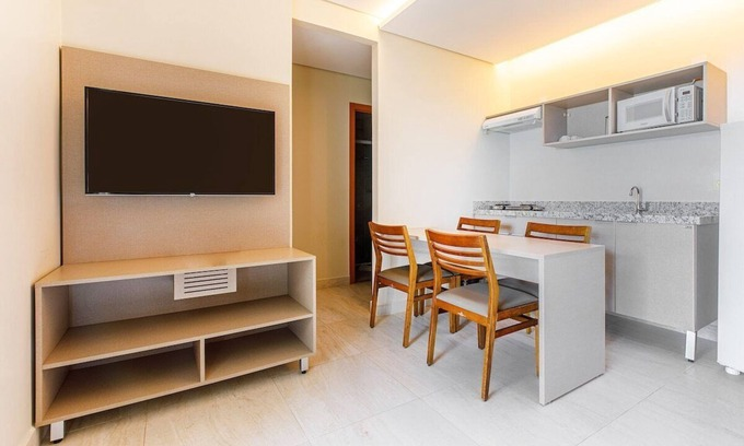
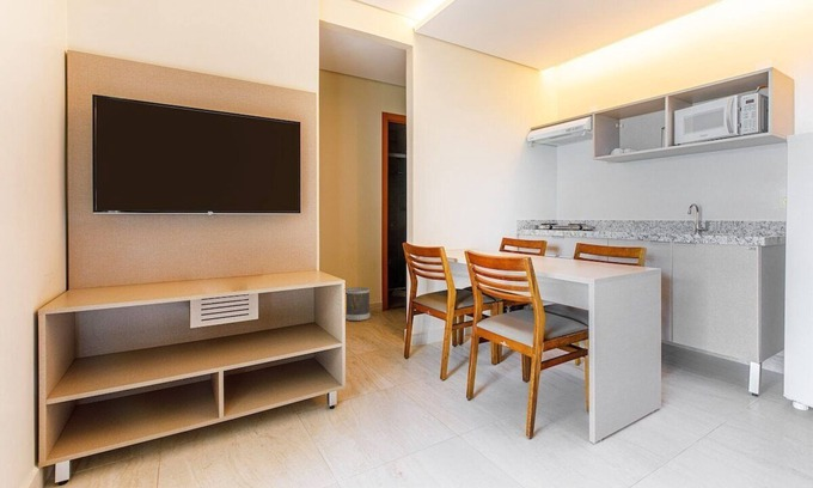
+ wastebasket [344,286,371,322]
